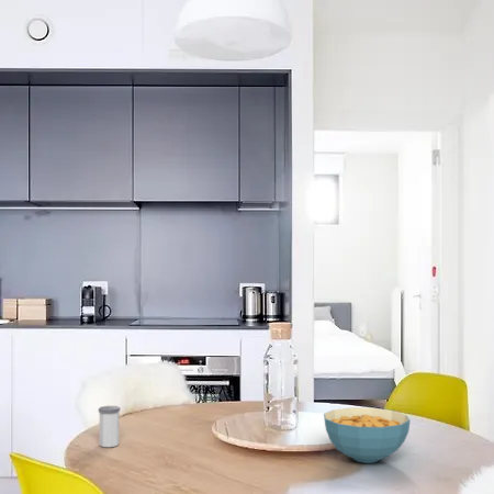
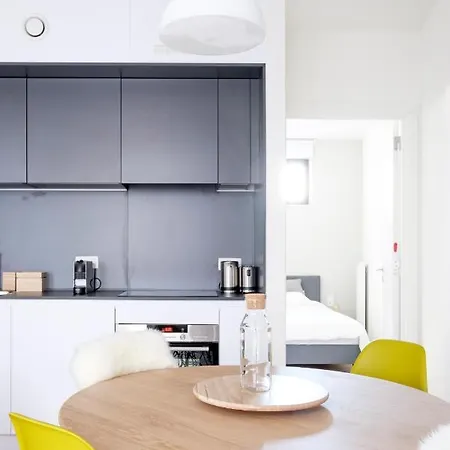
- salt shaker [98,405,121,448]
- cereal bowl [323,406,412,464]
